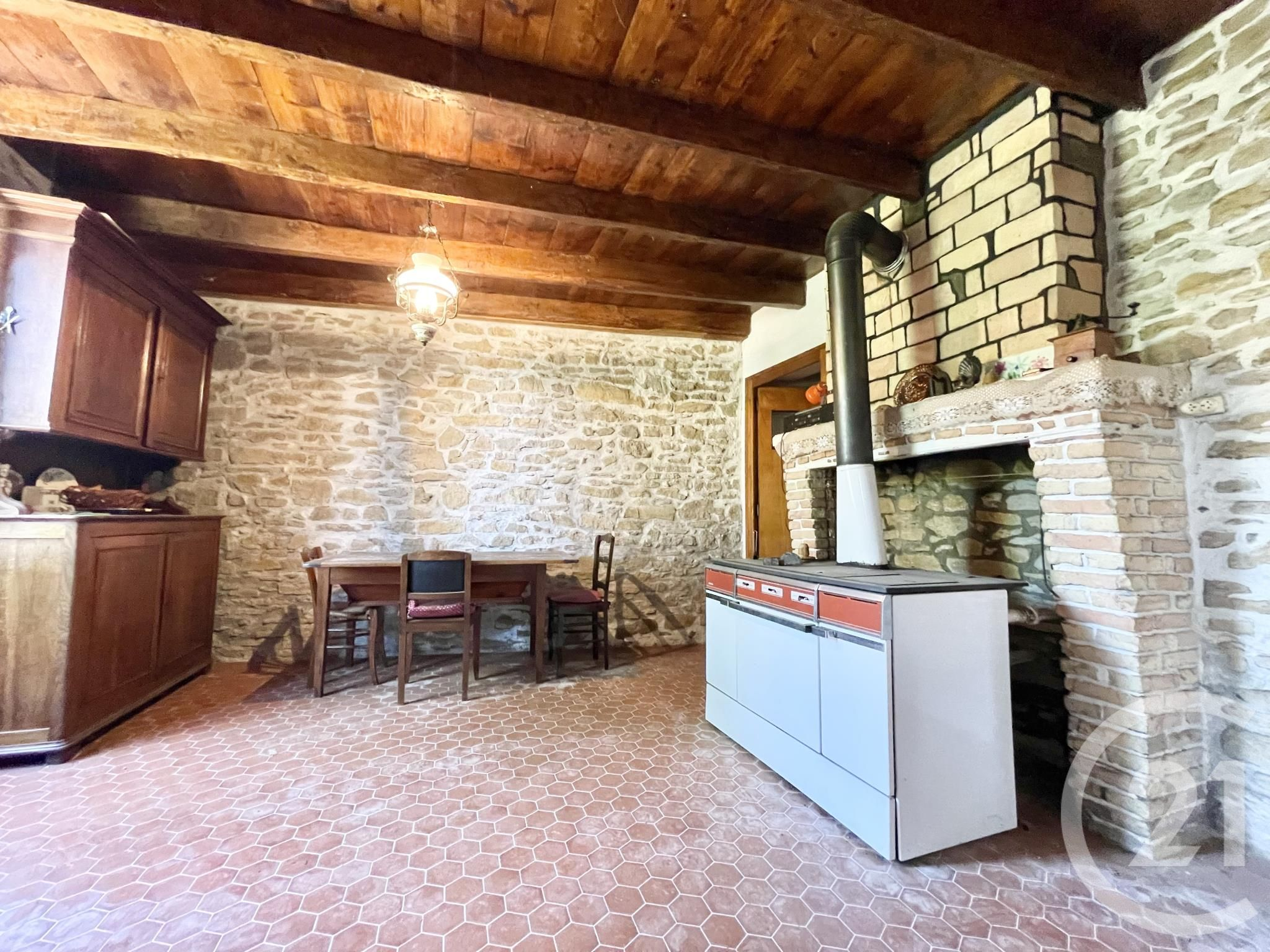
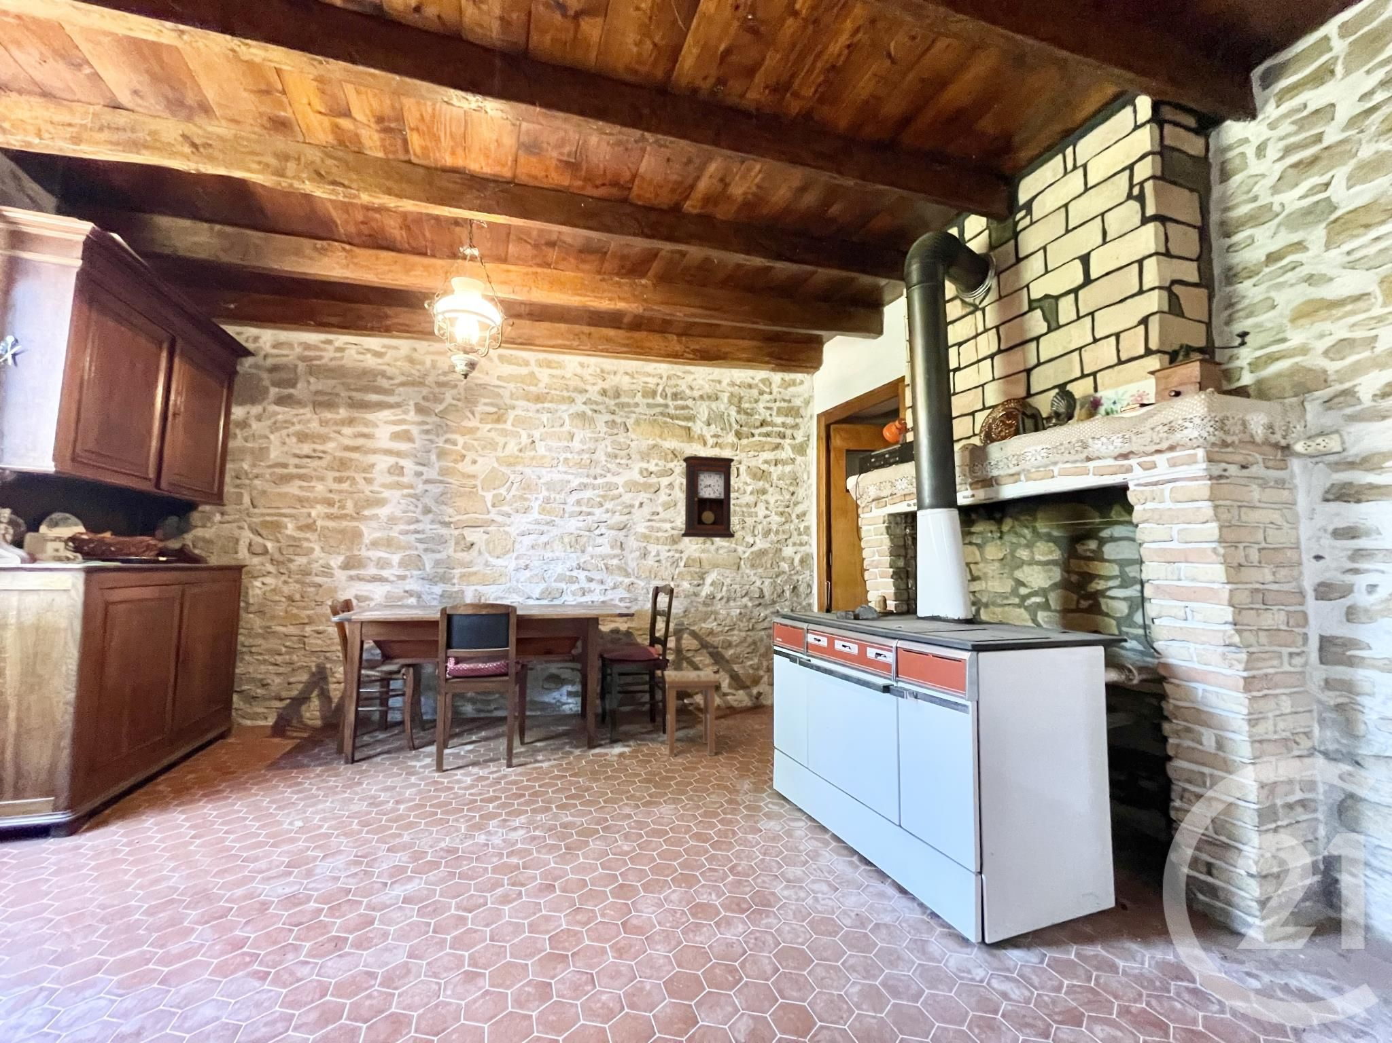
+ pendulum clock [681,455,737,539]
+ stool [663,669,720,758]
